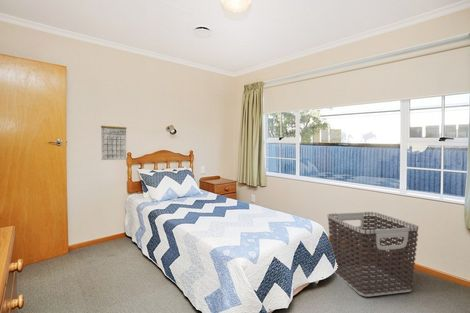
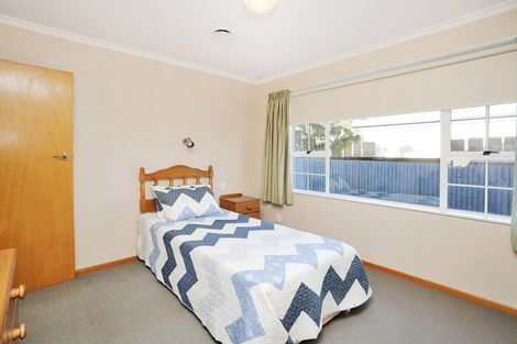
- clothes hamper [326,211,420,297]
- calendar [100,122,127,161]
